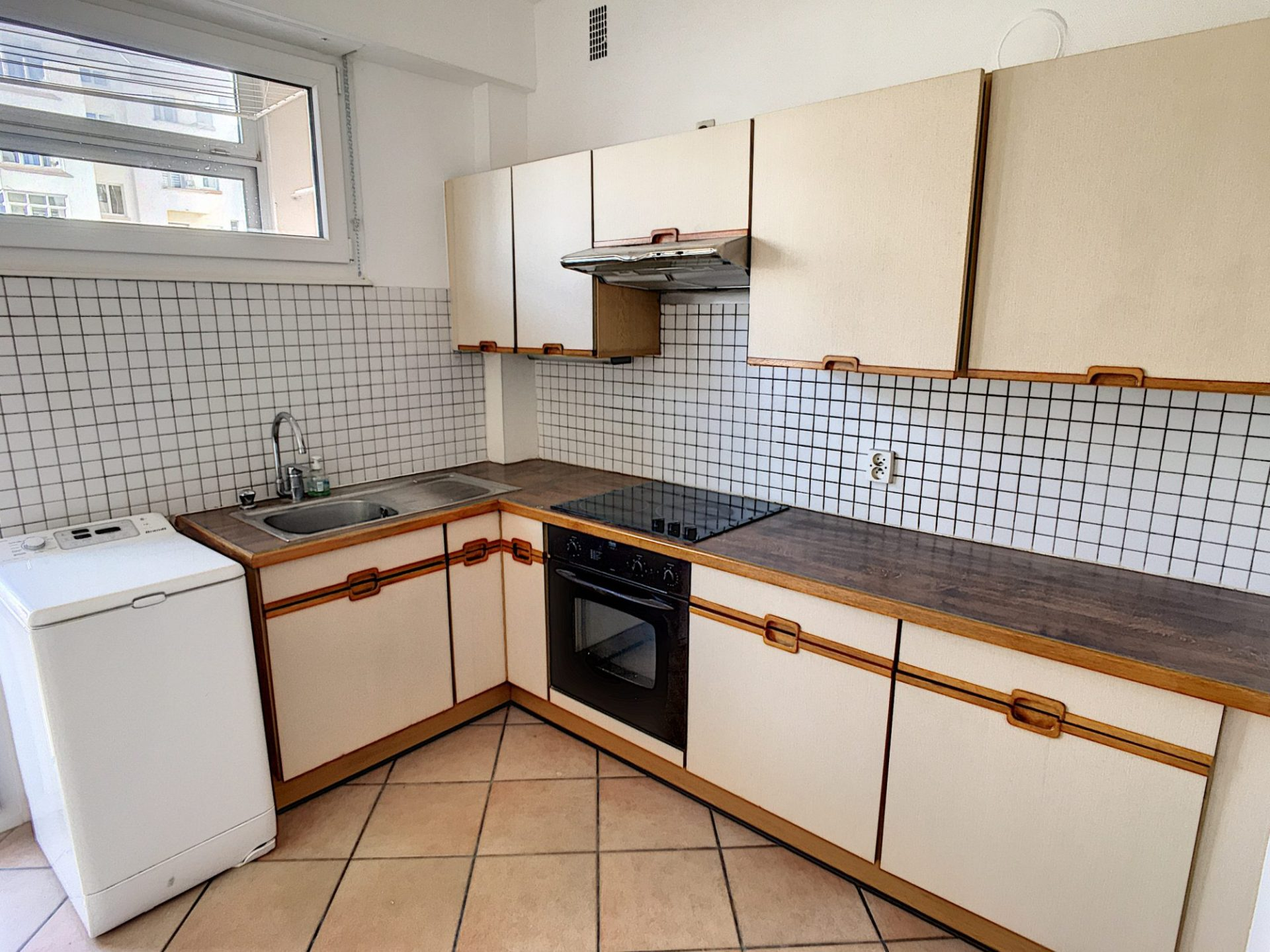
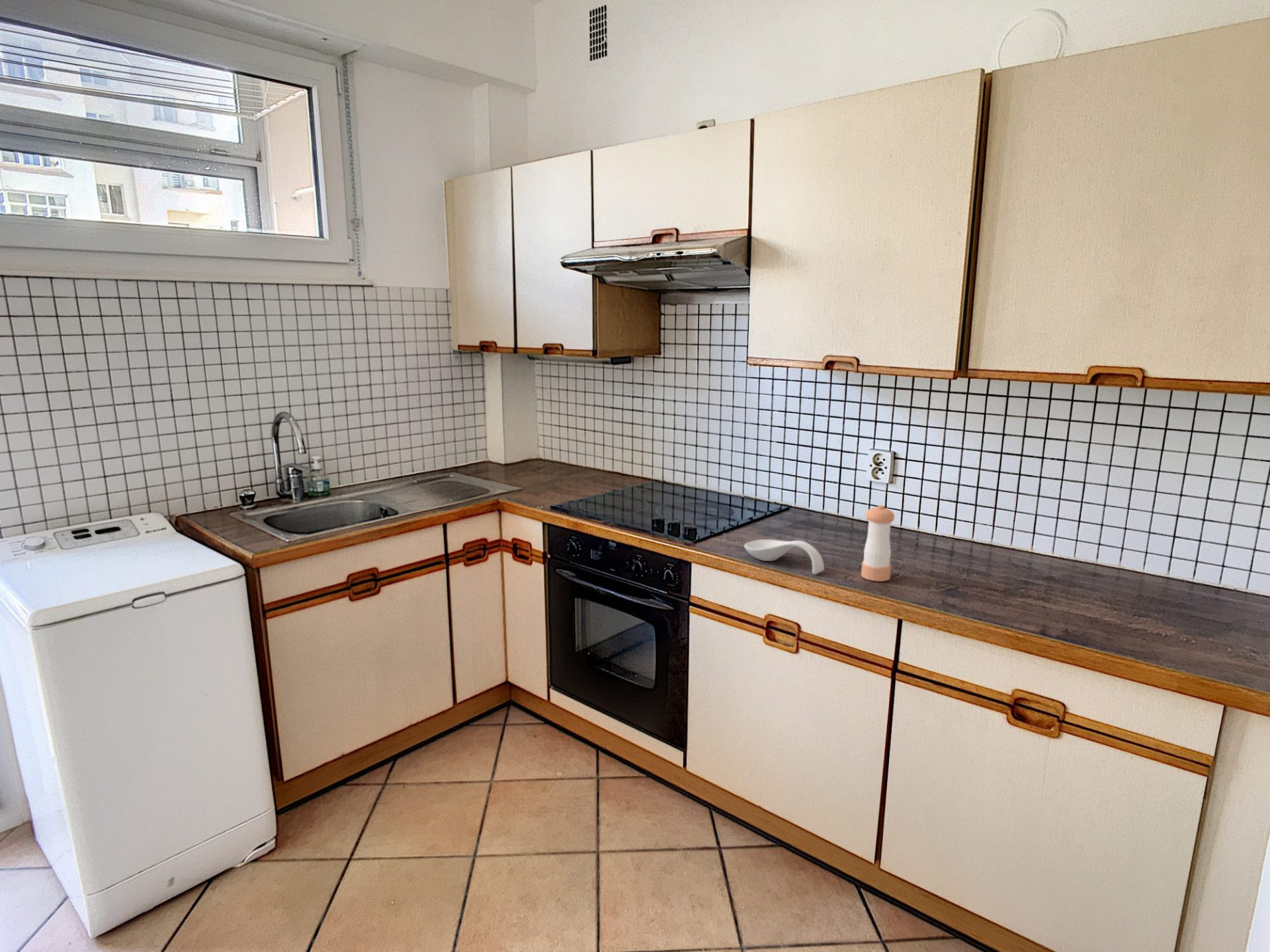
+ pepper shaker [861,505,895,582]
+ spoon rest [743,539,825,575]
